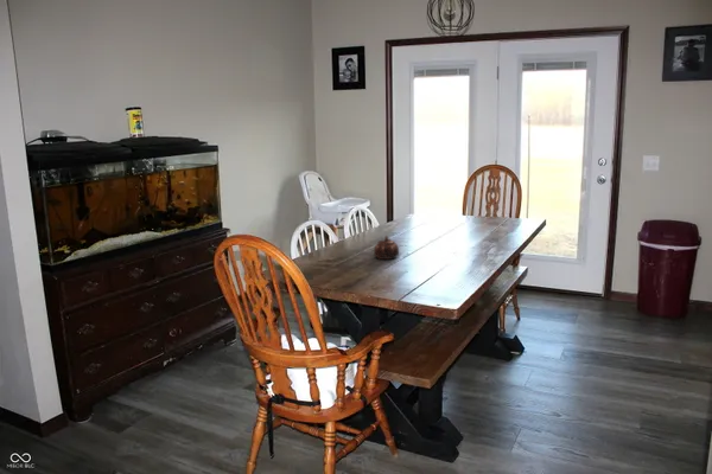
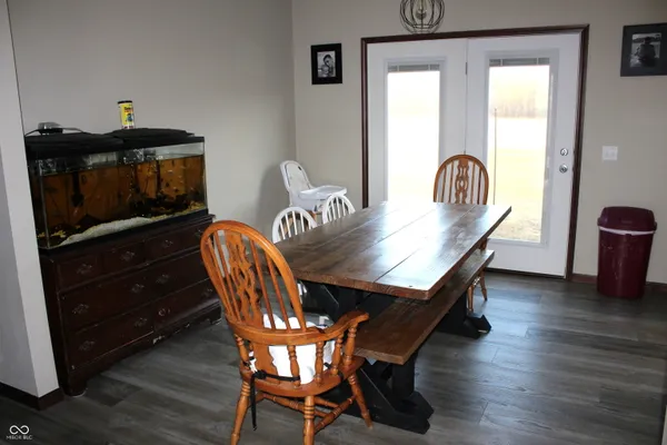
- teapot [373,235,400,261]
